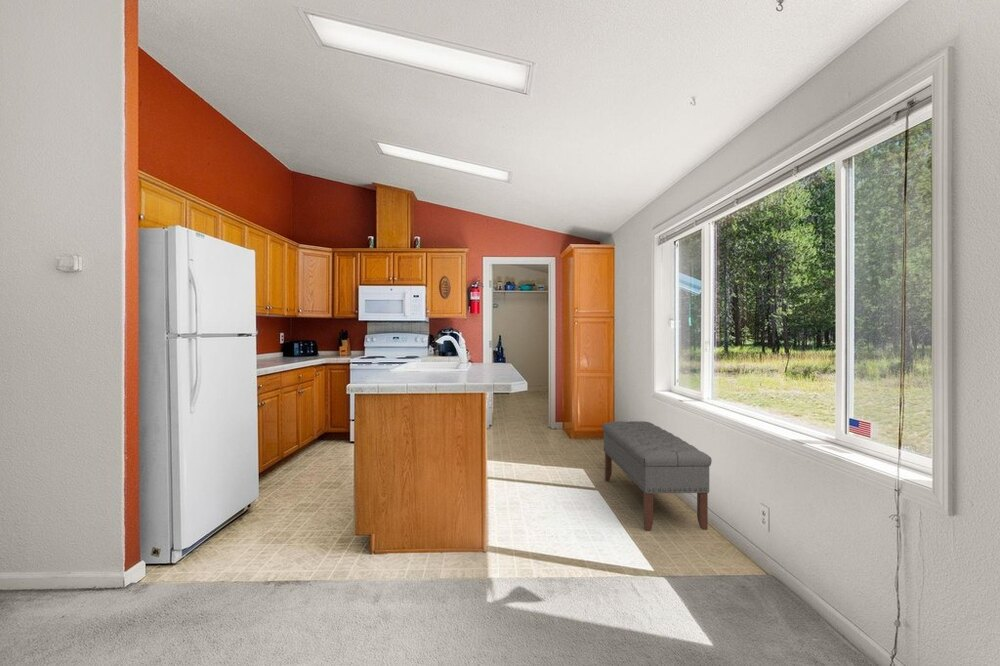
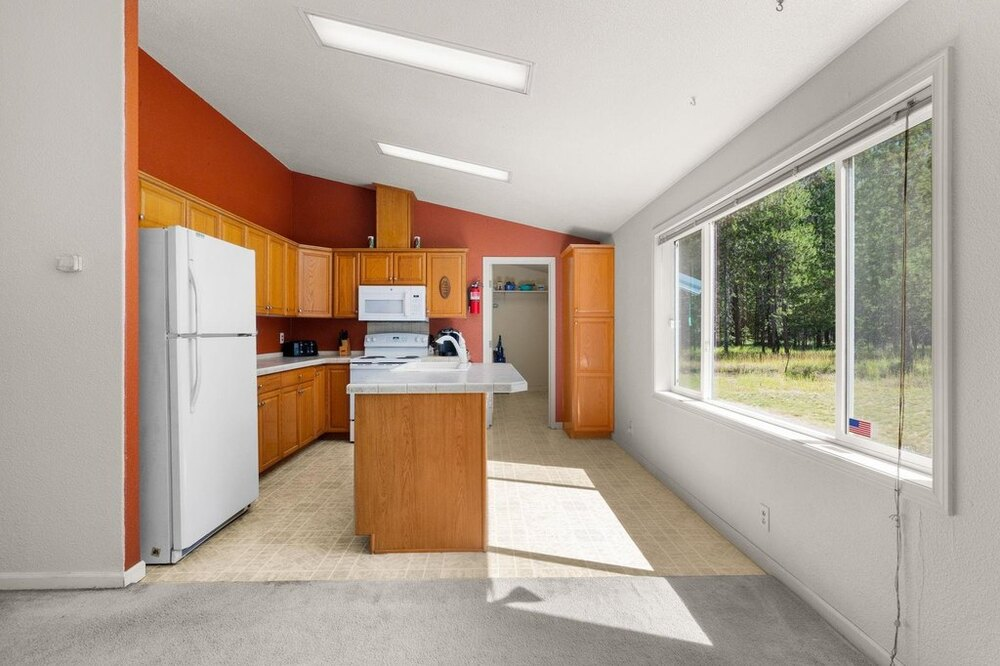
- bench [601,420,713,532]
